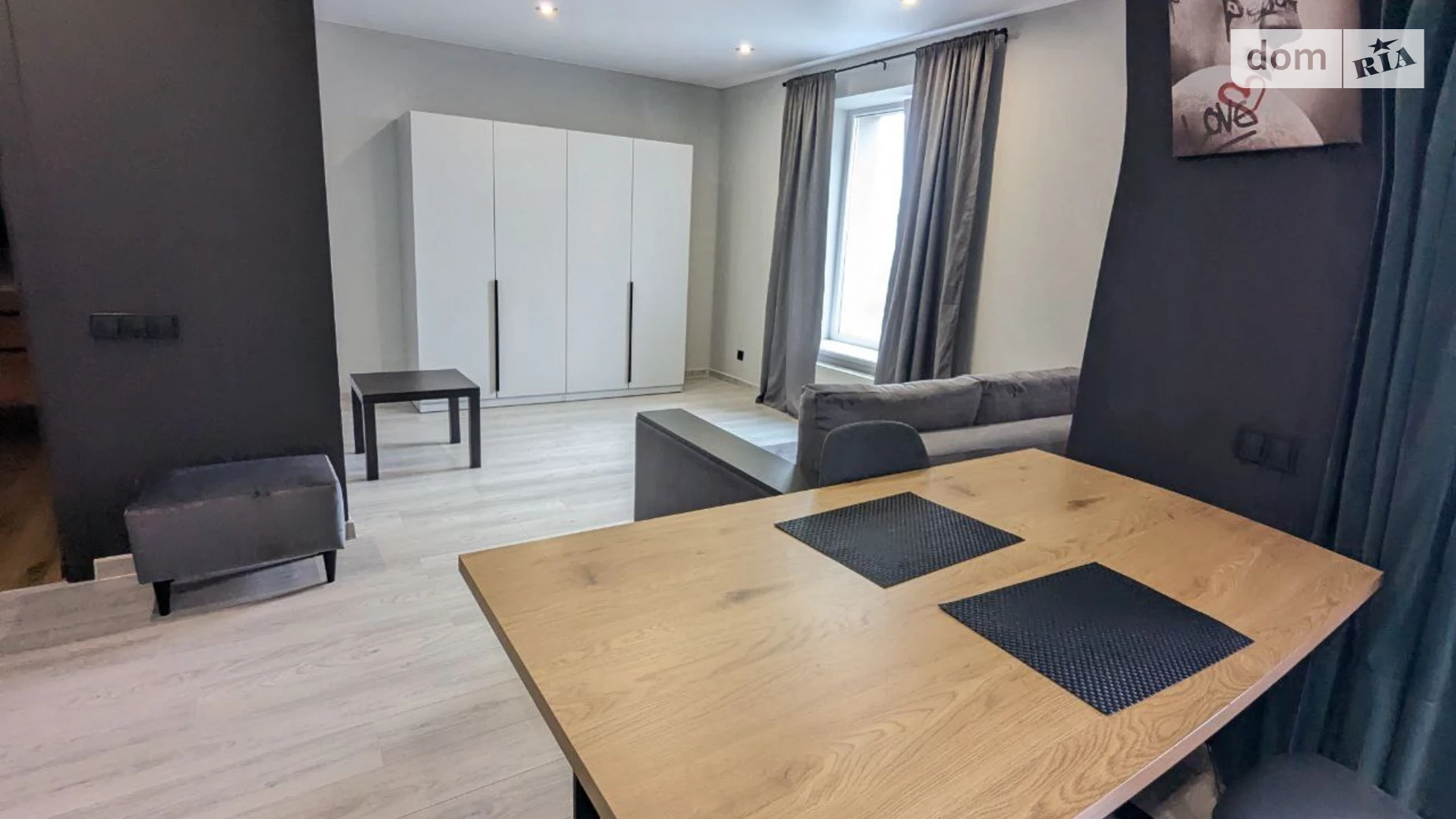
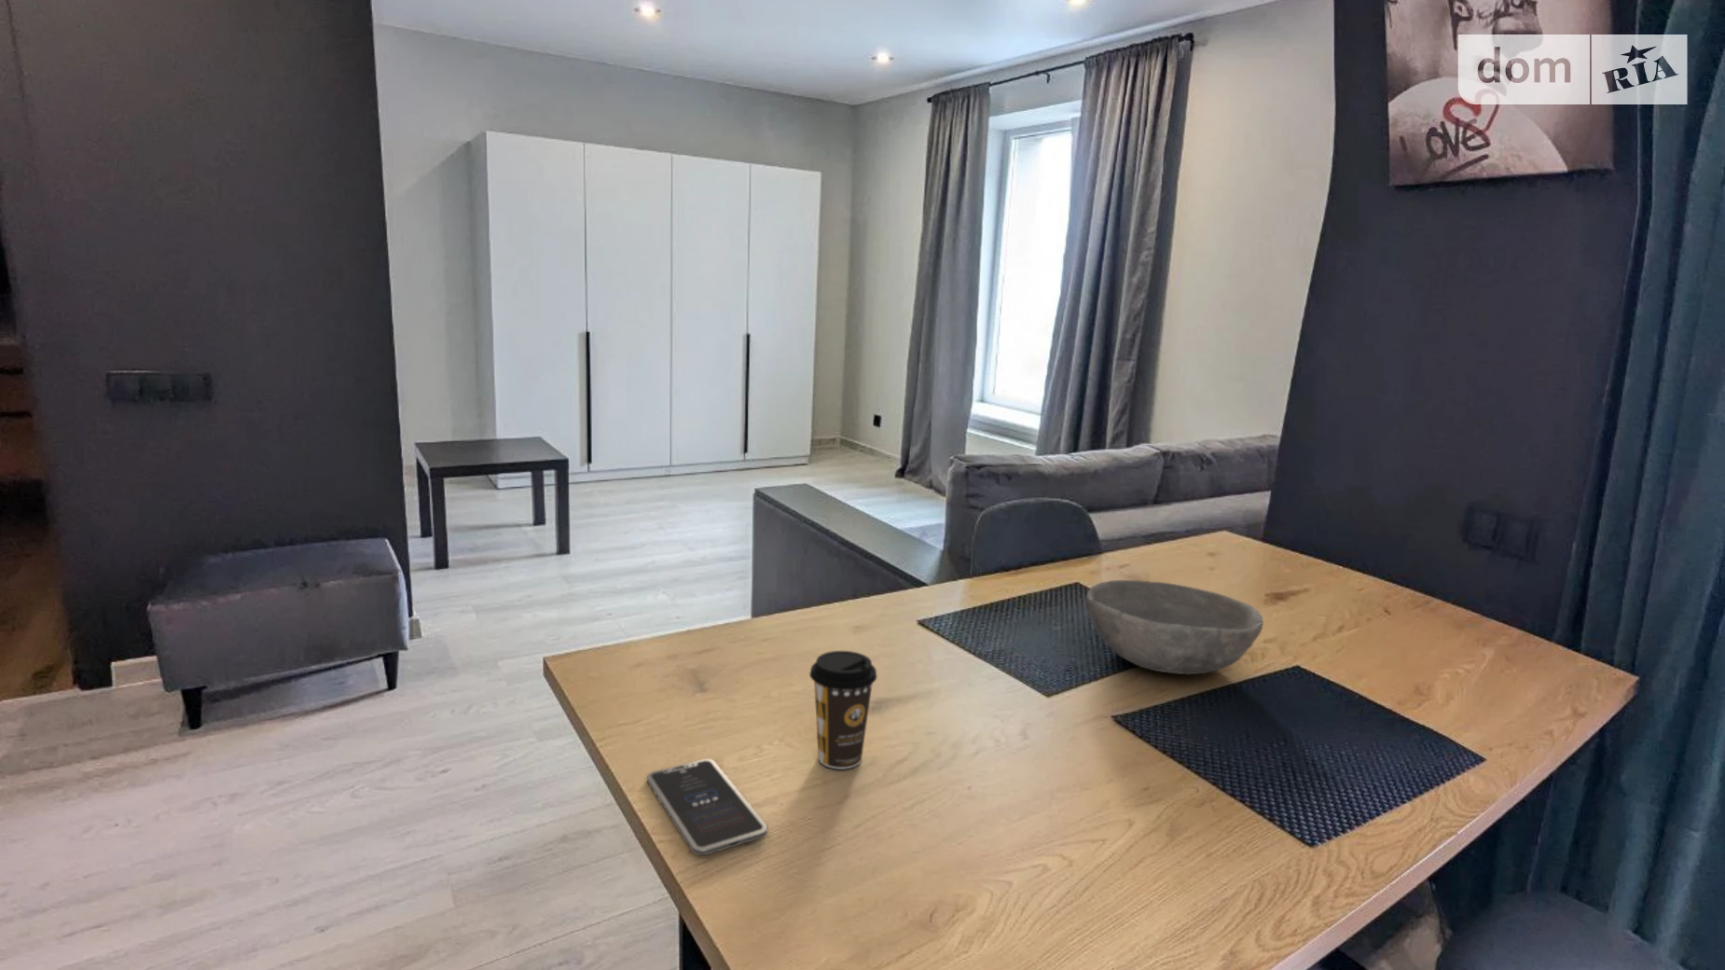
+ smartphone [646,758,769,856]
+ bowl [1085,579,1264,675]
+ coffee cup [808,650,878,770]
